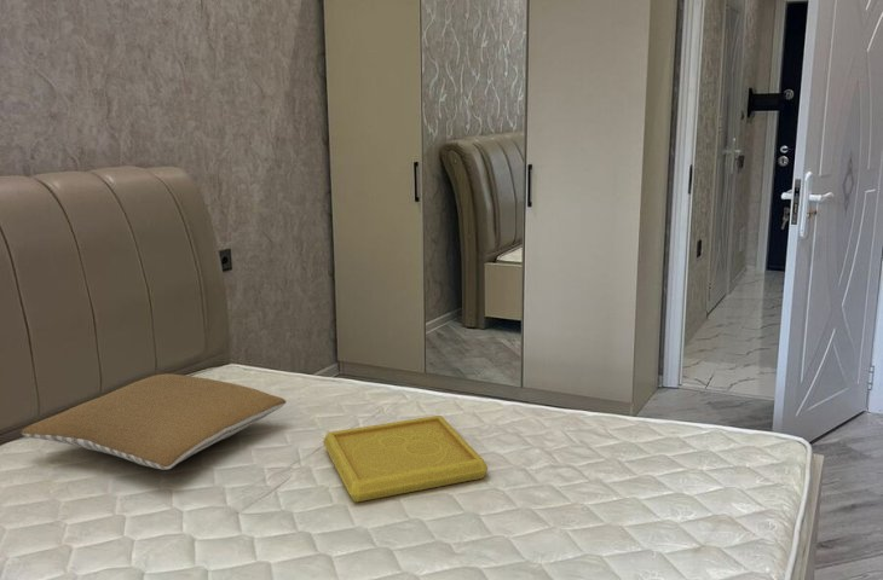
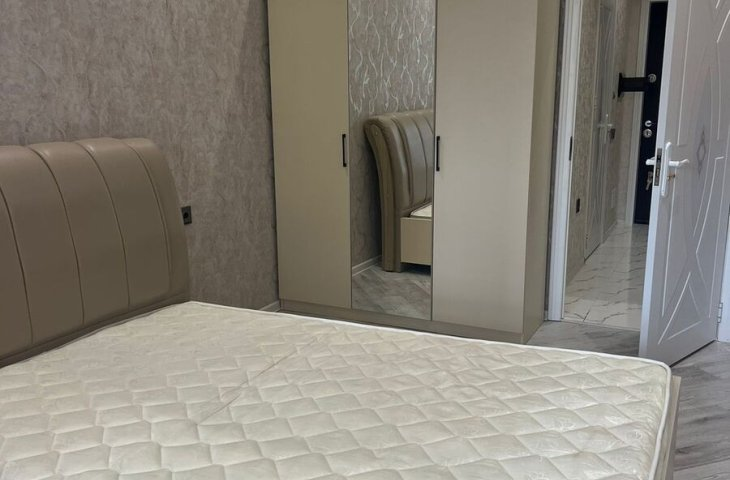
- pillow [21,373,287,471]
- serving tray [322,414,489,504]
